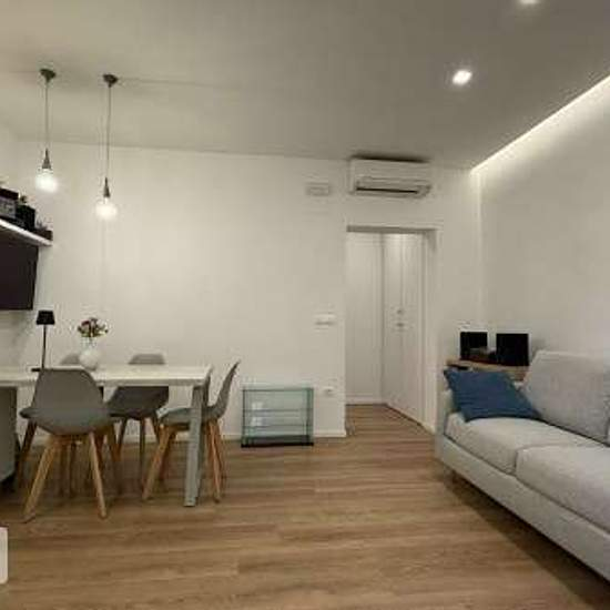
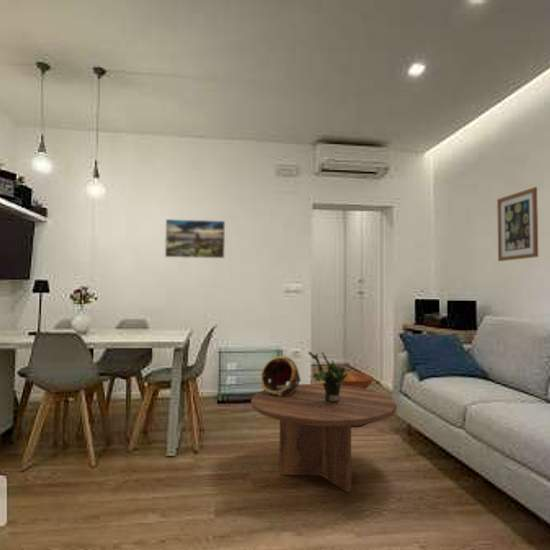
+ coffee table [250,383,398,493]
+ potted plant [308,350,348,404]
+ side table [341,372,374,427]
+ wall art [496,186,539,262]
+ decorative bowl [260,355,302,396]
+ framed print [164,218,226,259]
